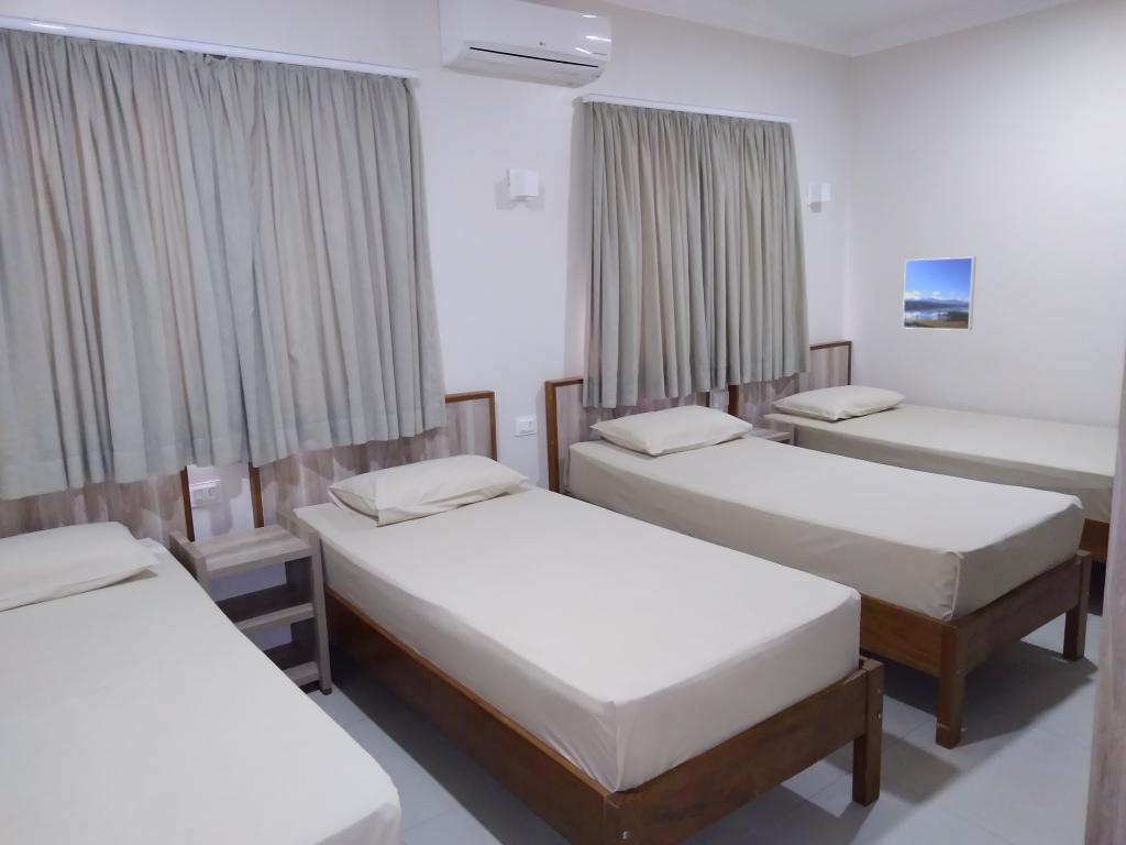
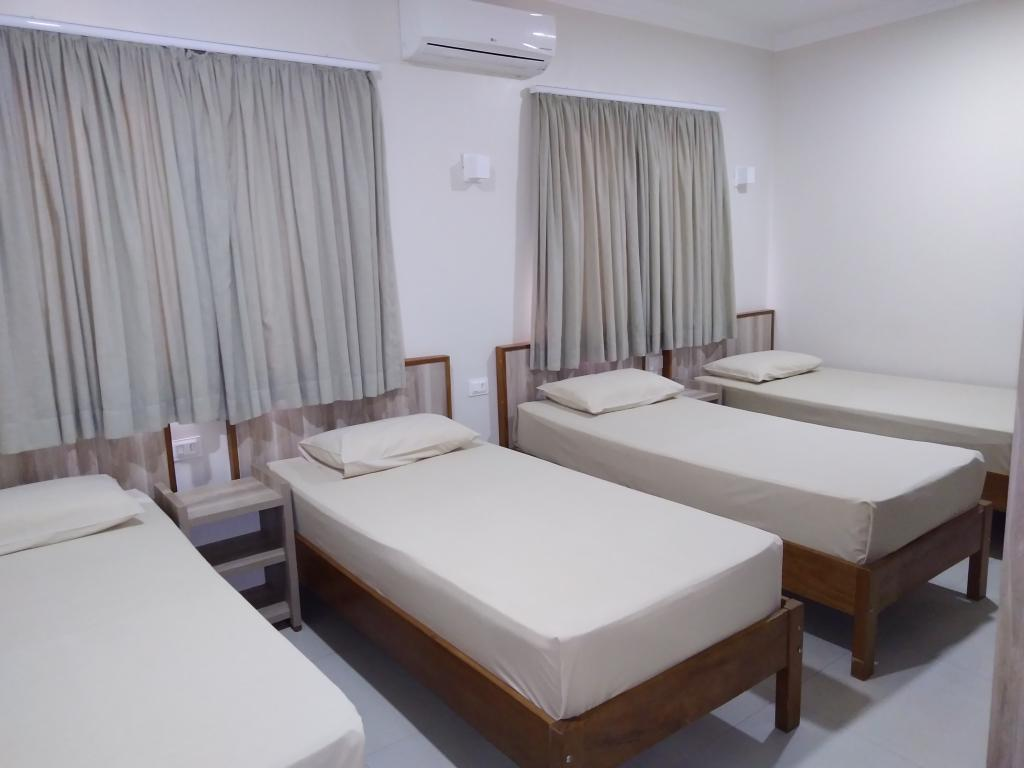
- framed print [902,256,978,331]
